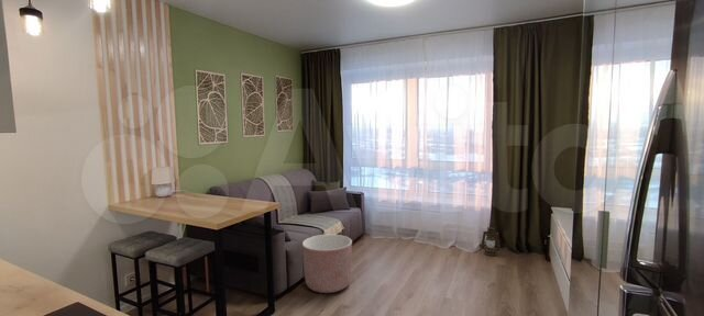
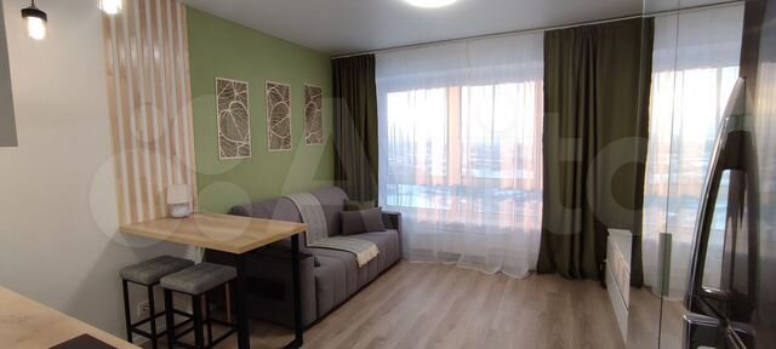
- planter [301,234,353,294]
- lantern [480,226,502,257]
